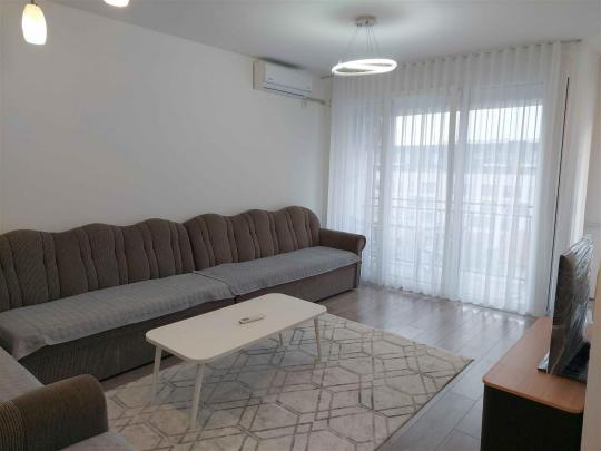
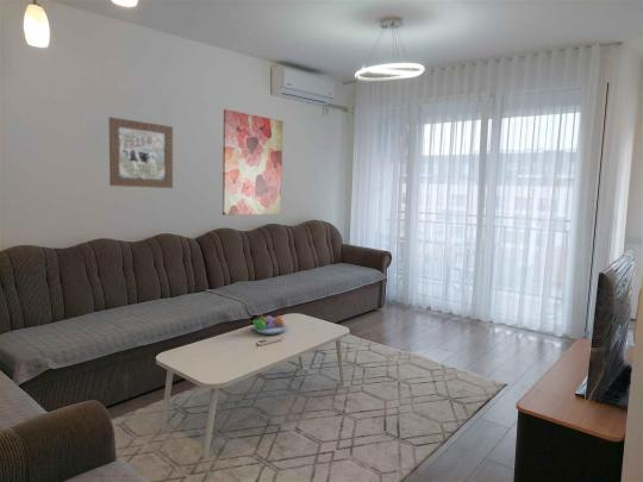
+ wall art [221,108,285,217]
+ fruit bowl [248,313,288,336]
+ wall art [107,117,174,189]
